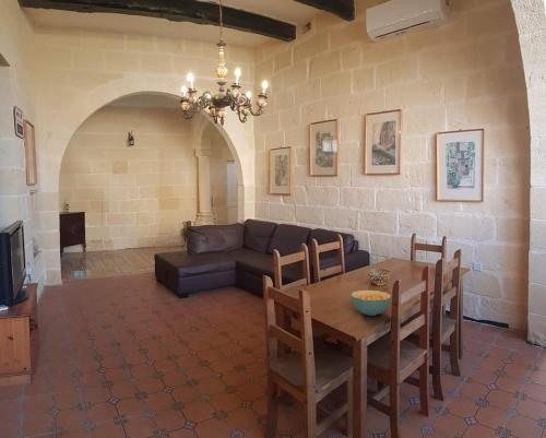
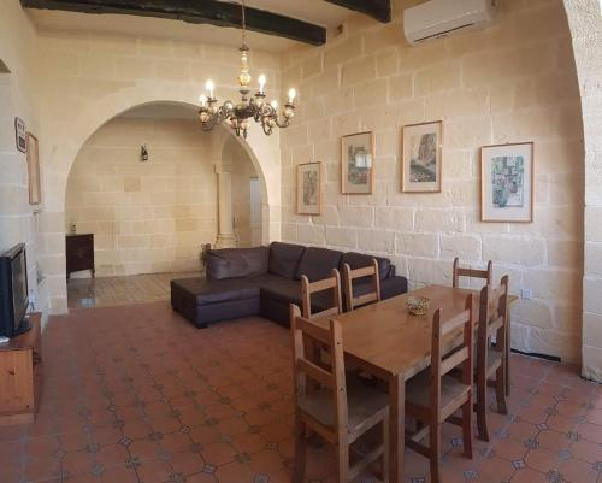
- cereal bowl [349,289,392,317]
